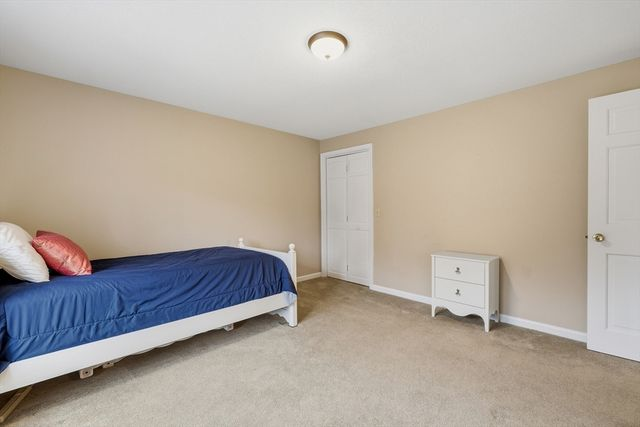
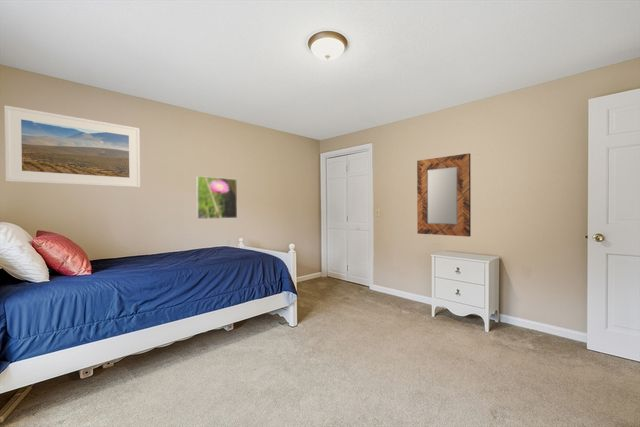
+ home mirror [416,152,472,238]
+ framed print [3,105,141,188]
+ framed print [195,175,238,220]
